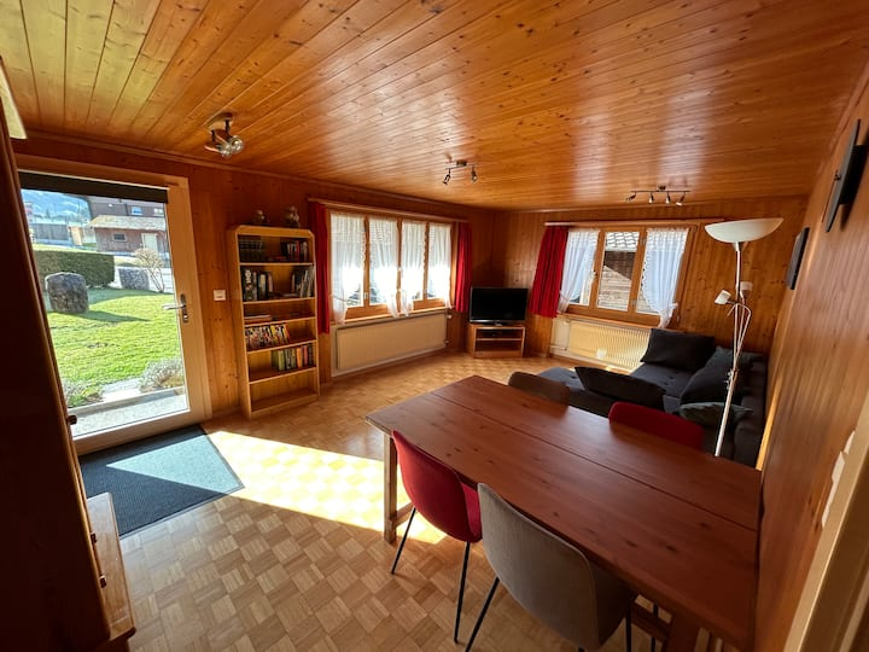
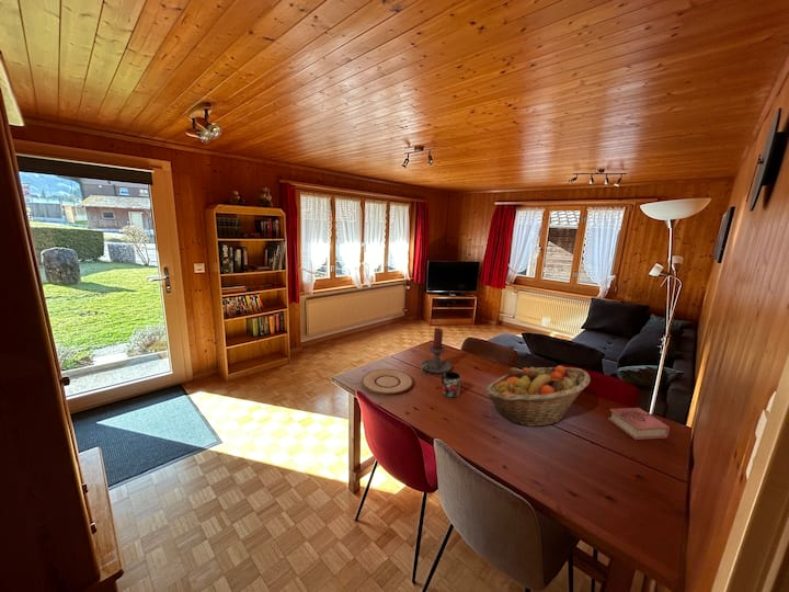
+ book [607,407,671,441]
+ mug [441,371,461,398]
+ fruit basket [484,365,591,428]
+ plate [361,368,414,396]
+ candle holder [420,327,453,375]
